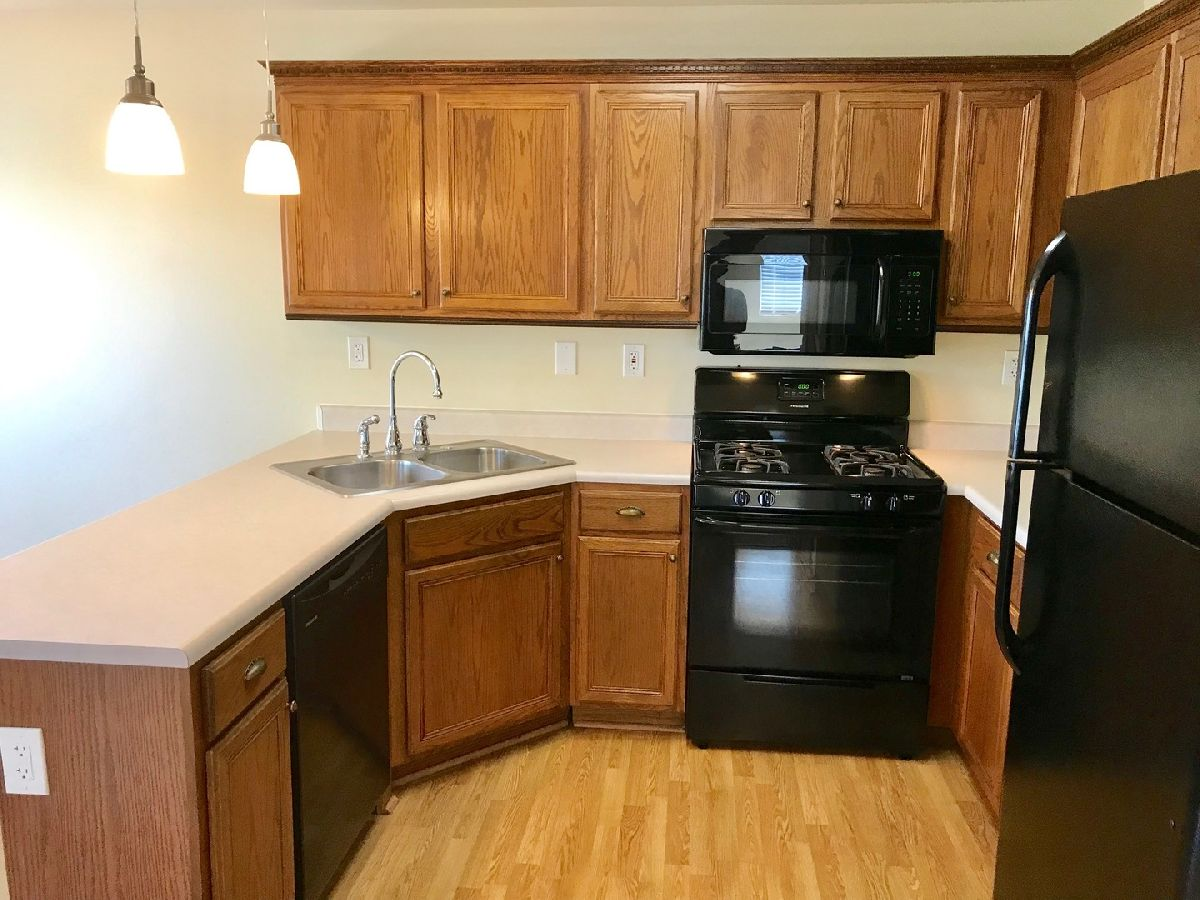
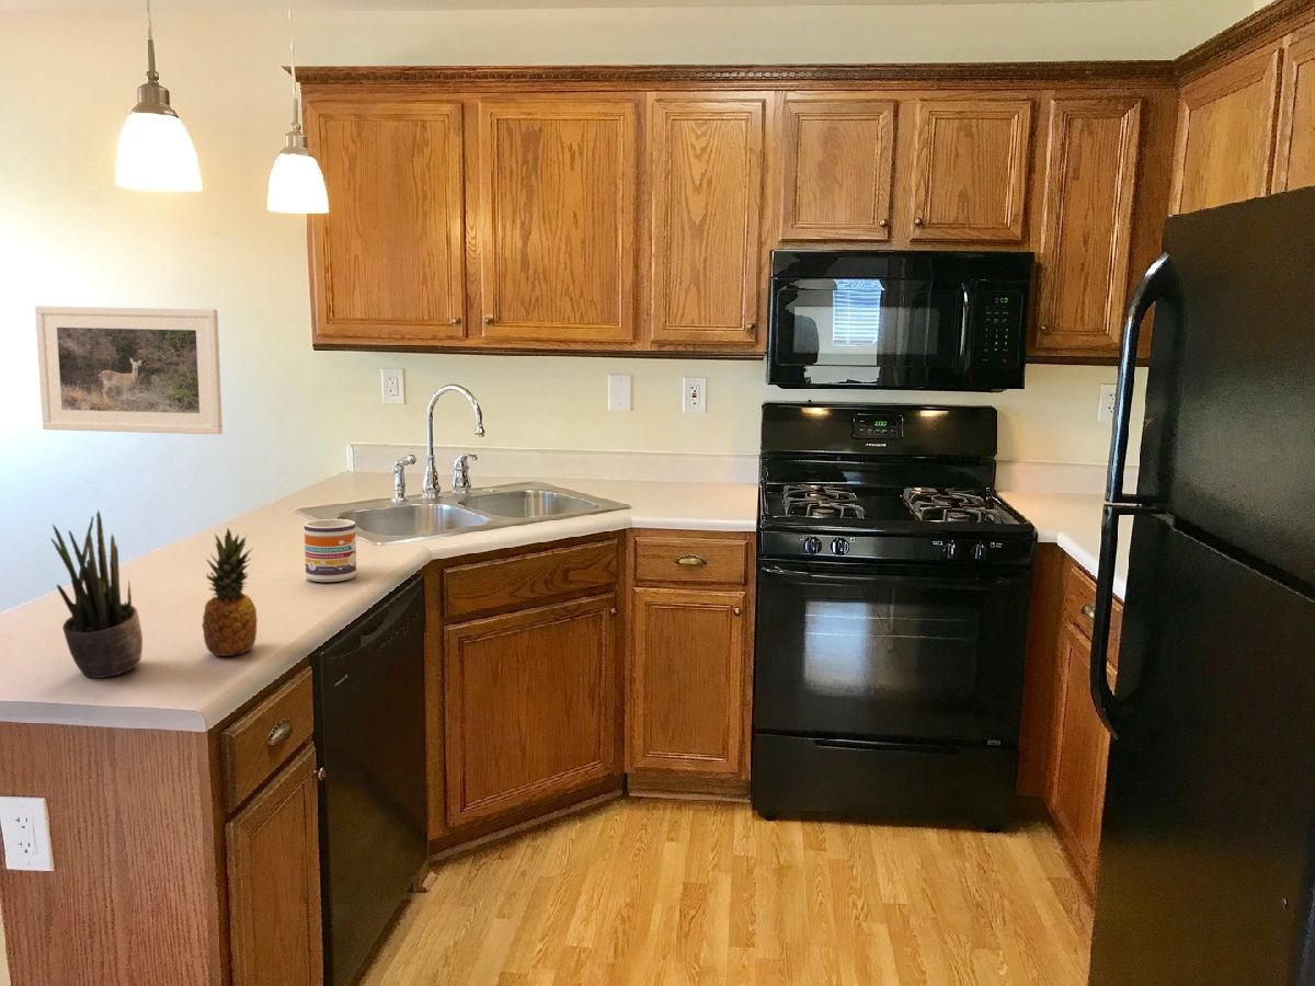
+ potted plant [50,509,144,679]
+ fruit [201,527,259,657]
+ mug [304,518,357,583]
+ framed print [34,305,224,435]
